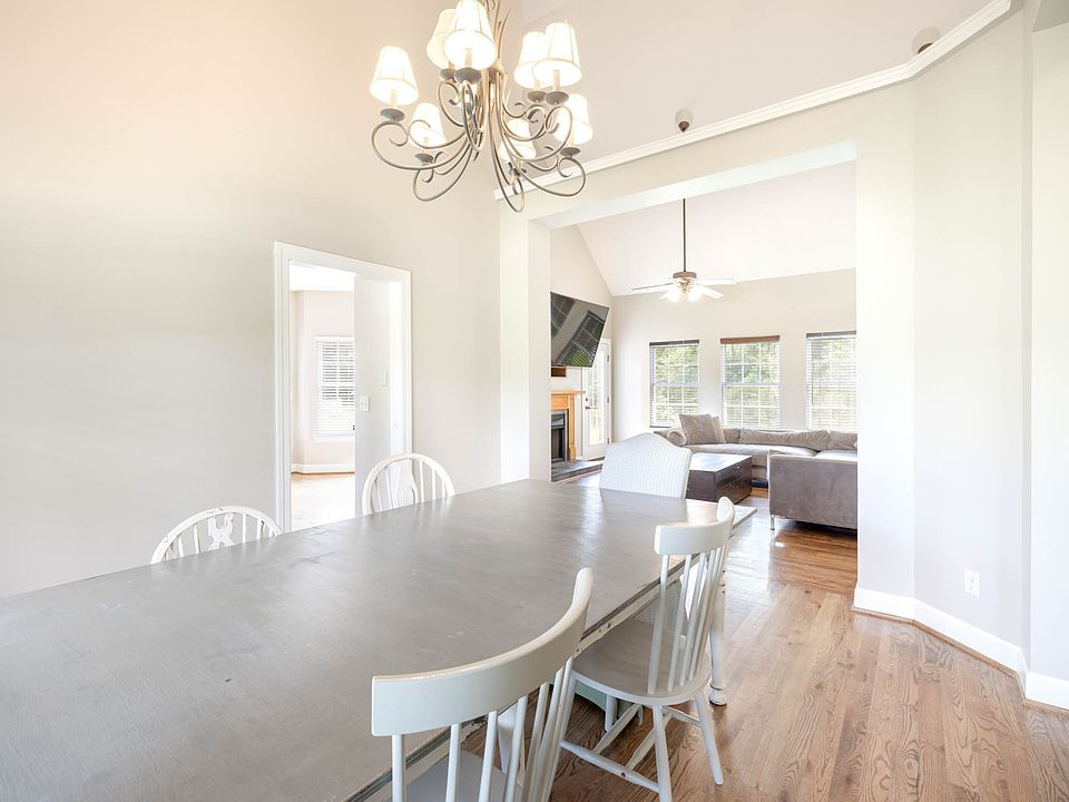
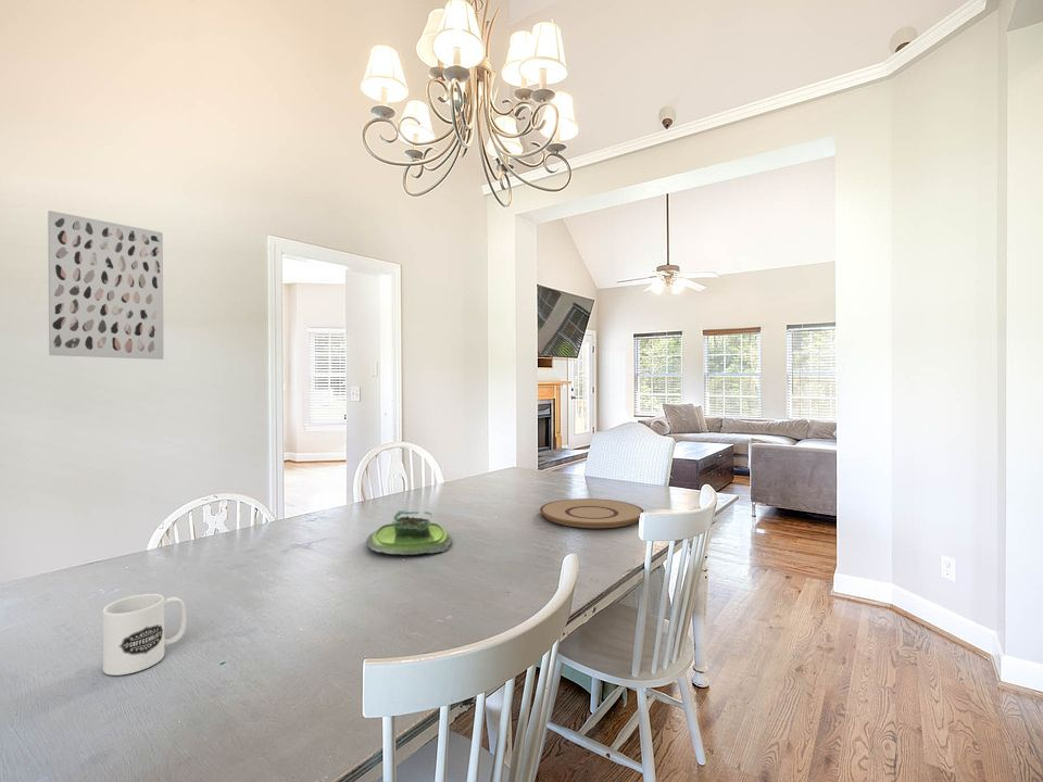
+ wall art [47,210,164,361]
+ mug [101,593,188,677]
+ plate [539,497,645,529]
+ plant pot [365,509,453,556]
